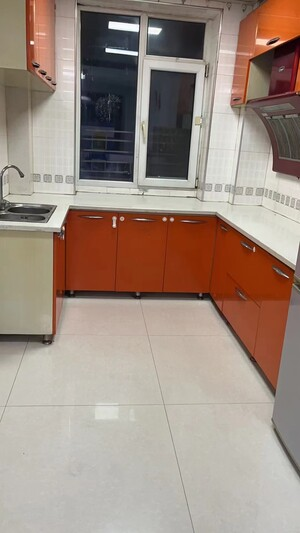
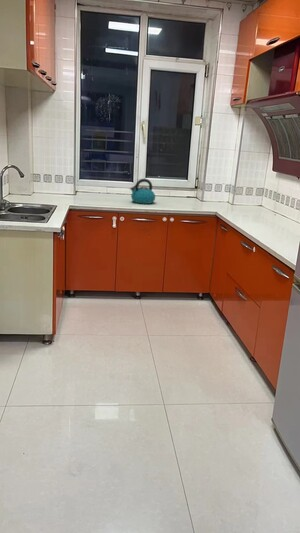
+ kettle [129,178,156,205]
